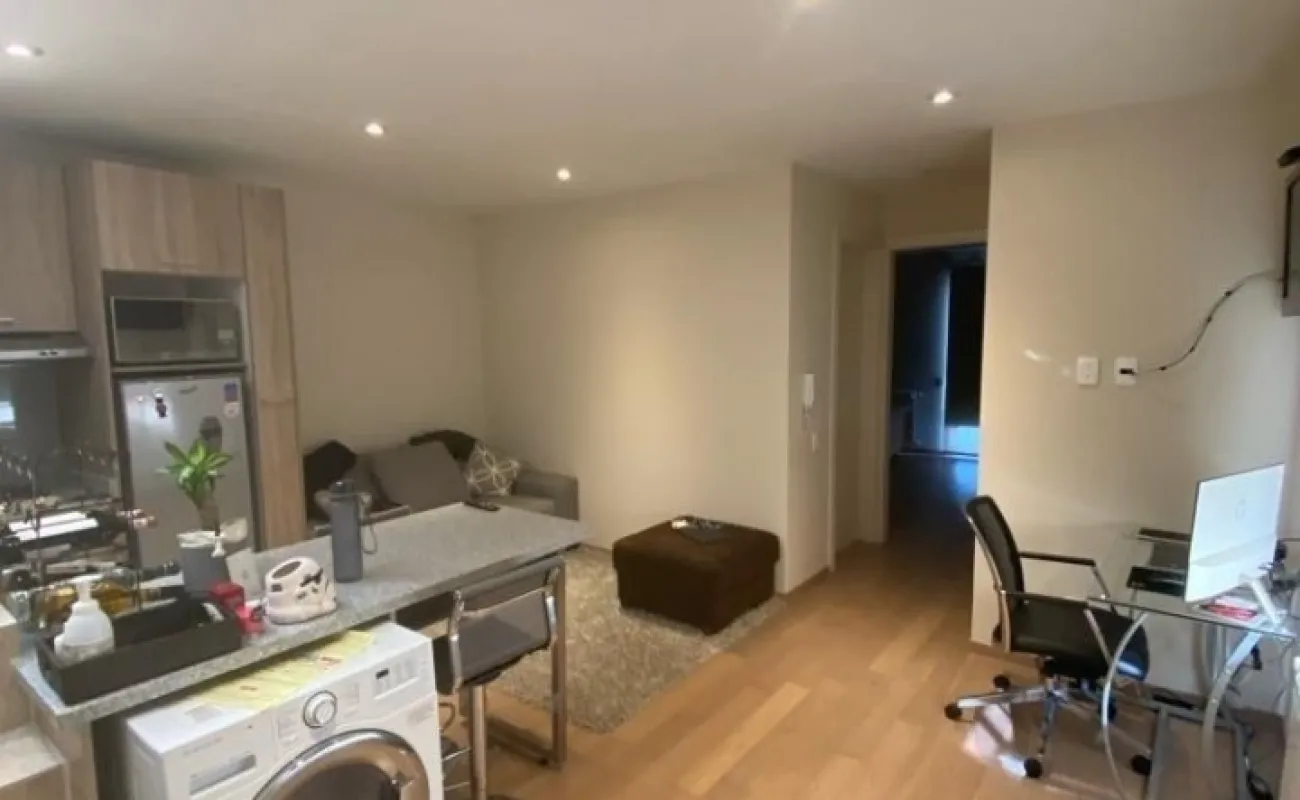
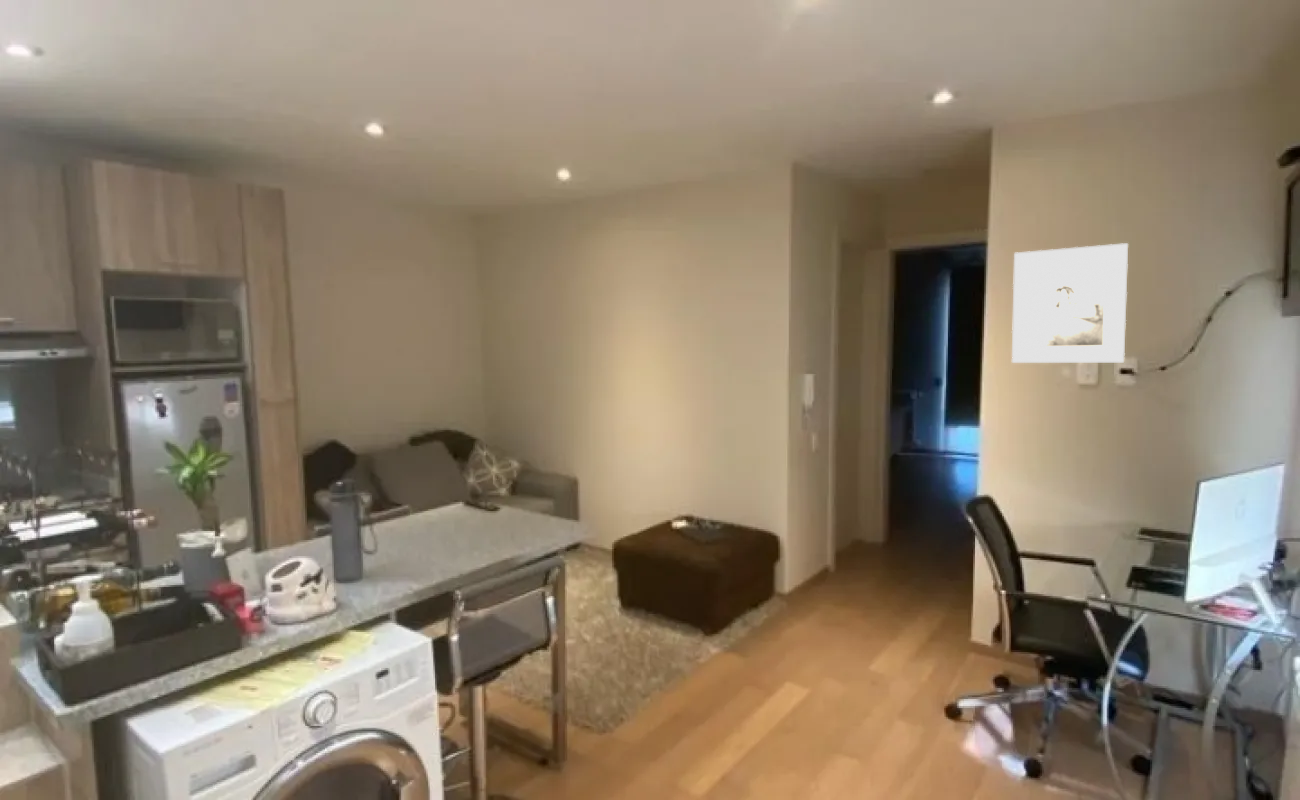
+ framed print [1011,242,1129,364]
